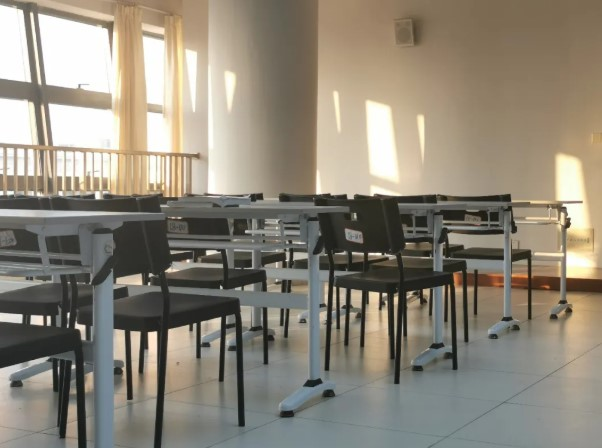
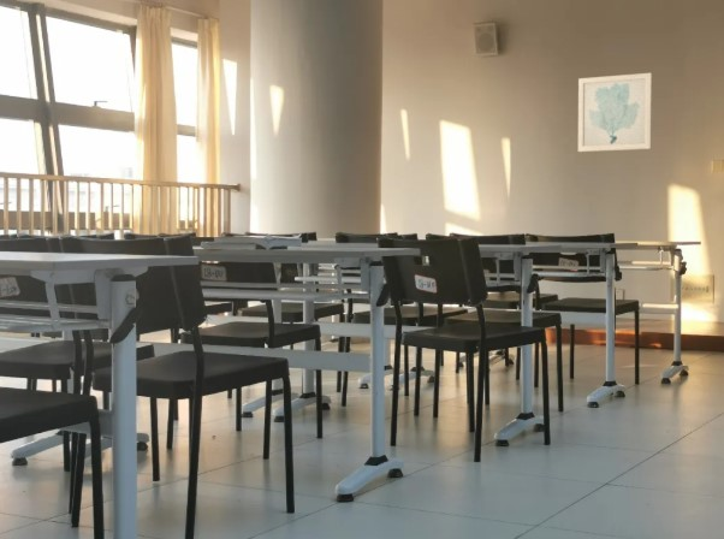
+ wall art [577,72,653,153]
